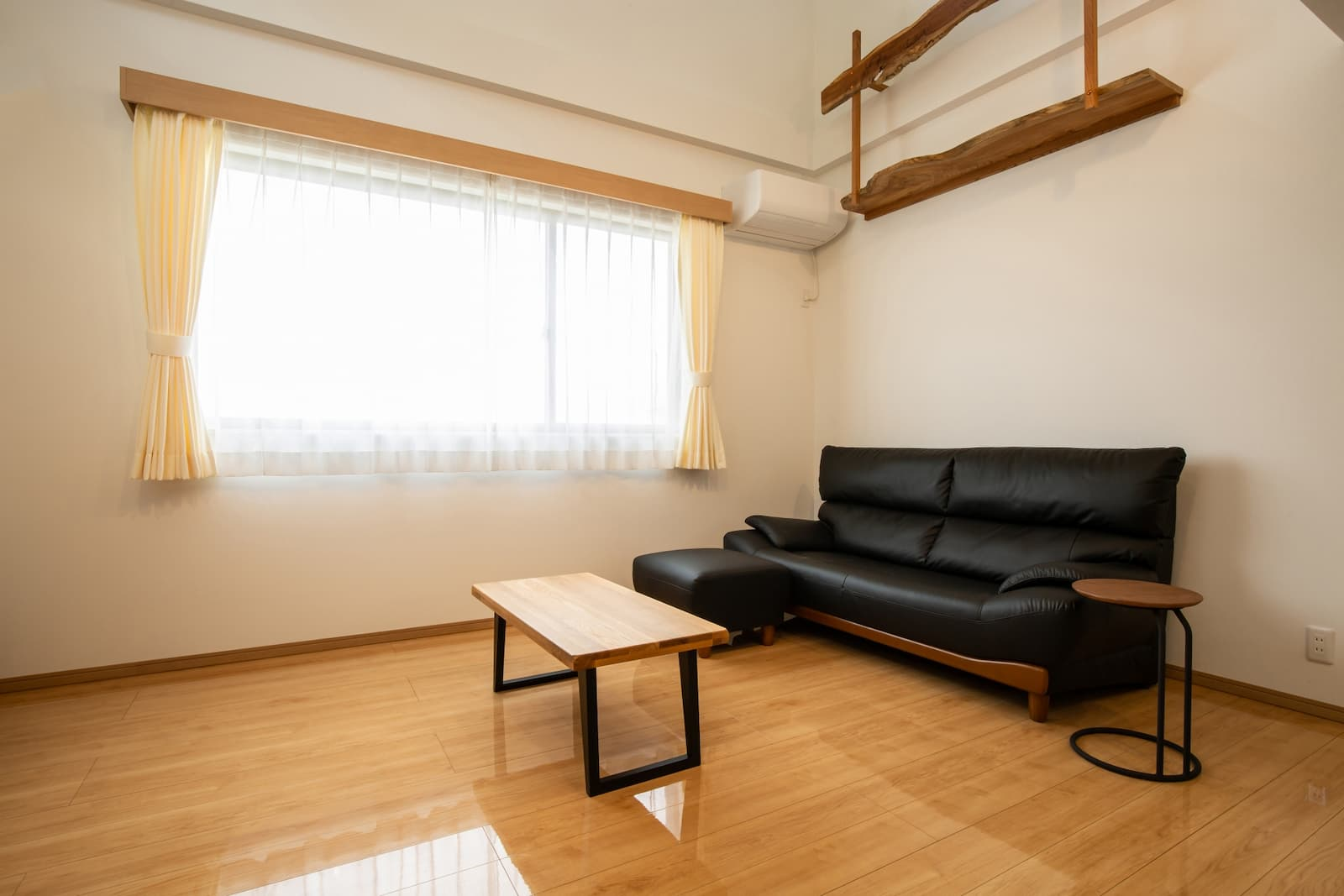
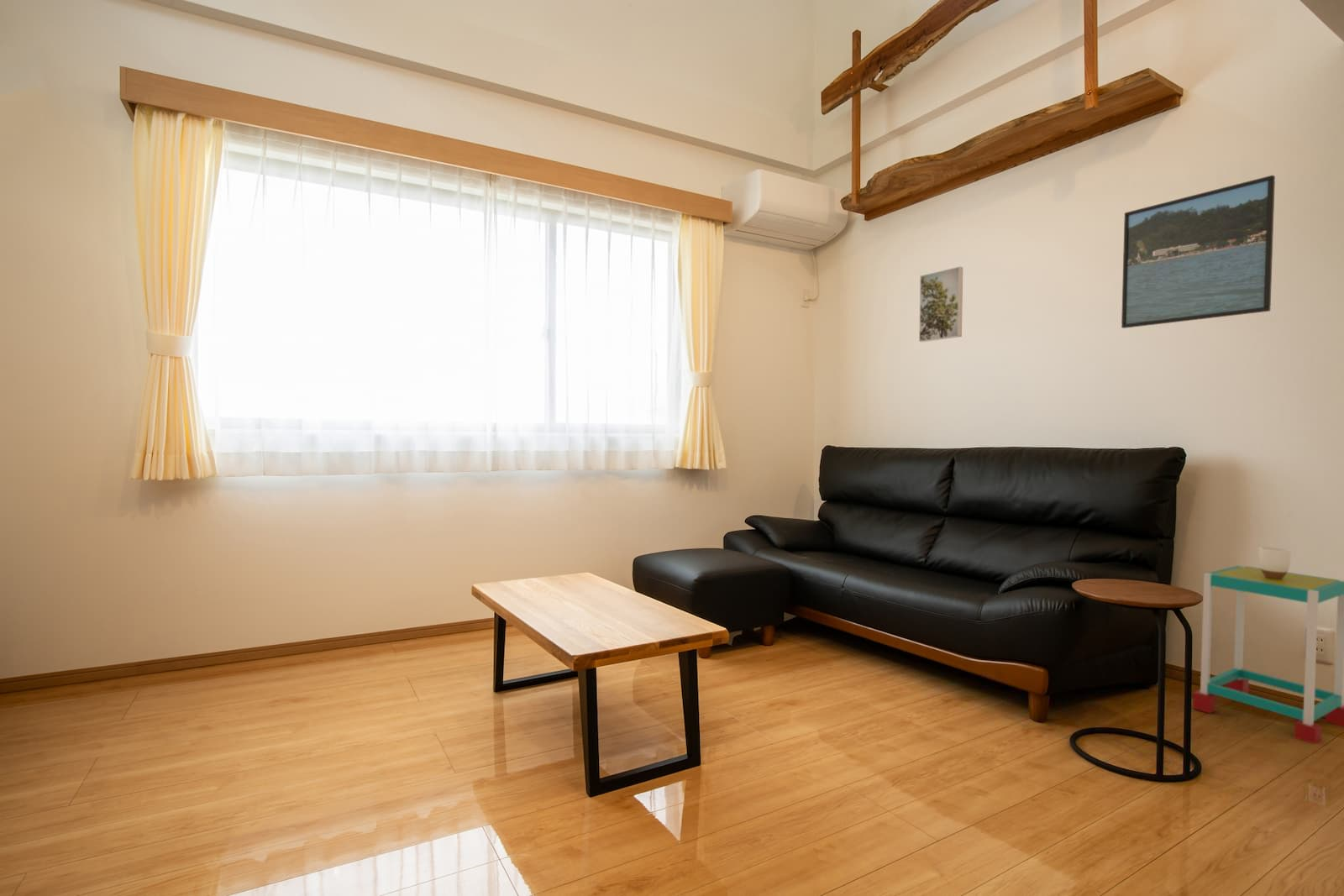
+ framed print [1121,175,1276,329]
+ mug [1257,546,1292,579]
+ side table [1192,564,1344,745]
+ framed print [918,266,963,343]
